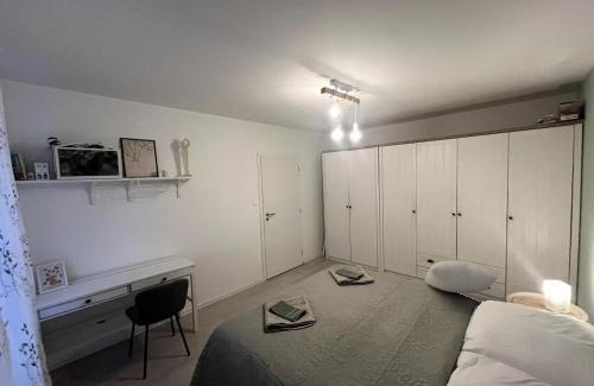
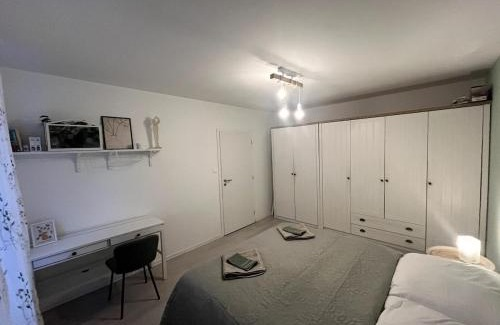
- pillow [424,259,498,295]
